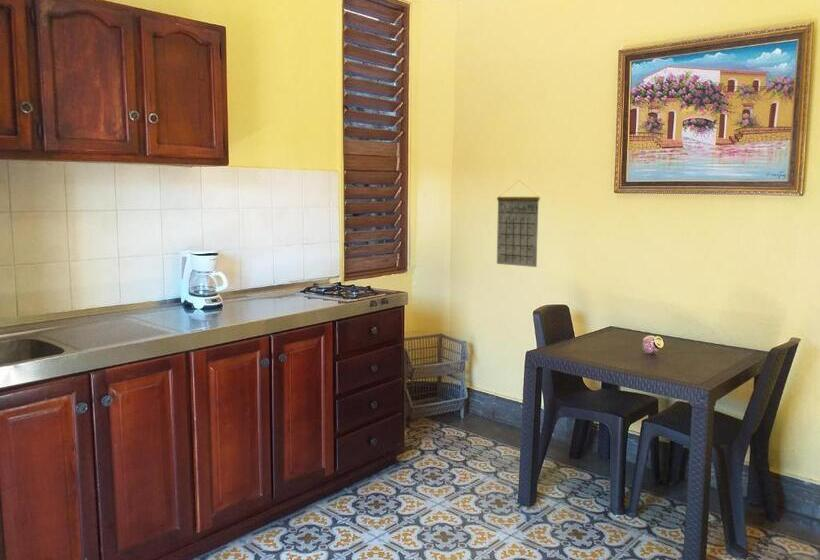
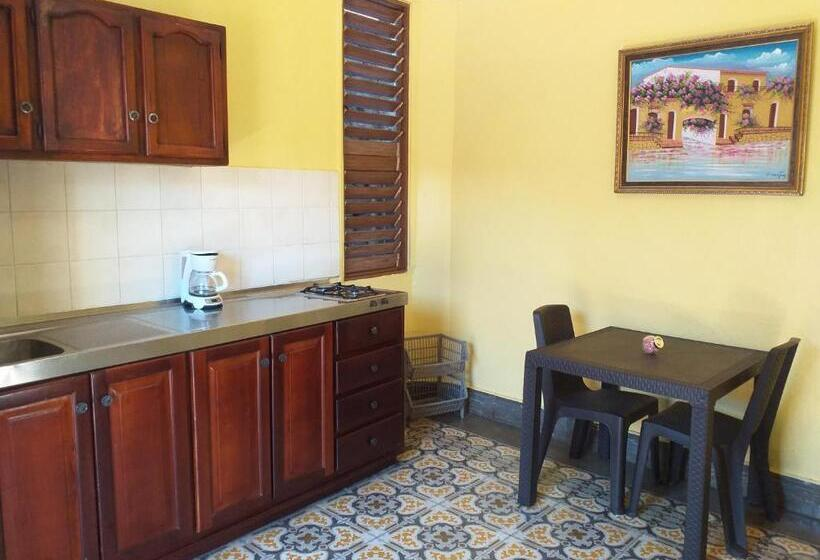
- calendar [496,179,541,268]
